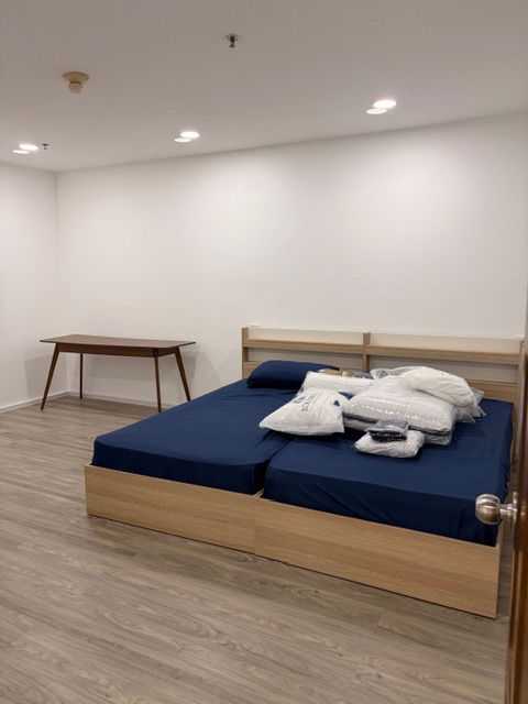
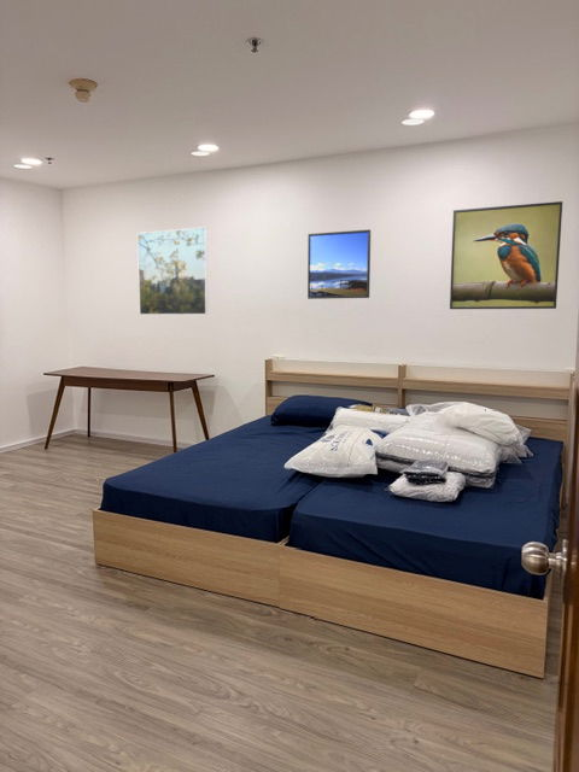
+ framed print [136,226,210,316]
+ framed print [449,200,563,310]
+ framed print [306,228,372,300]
